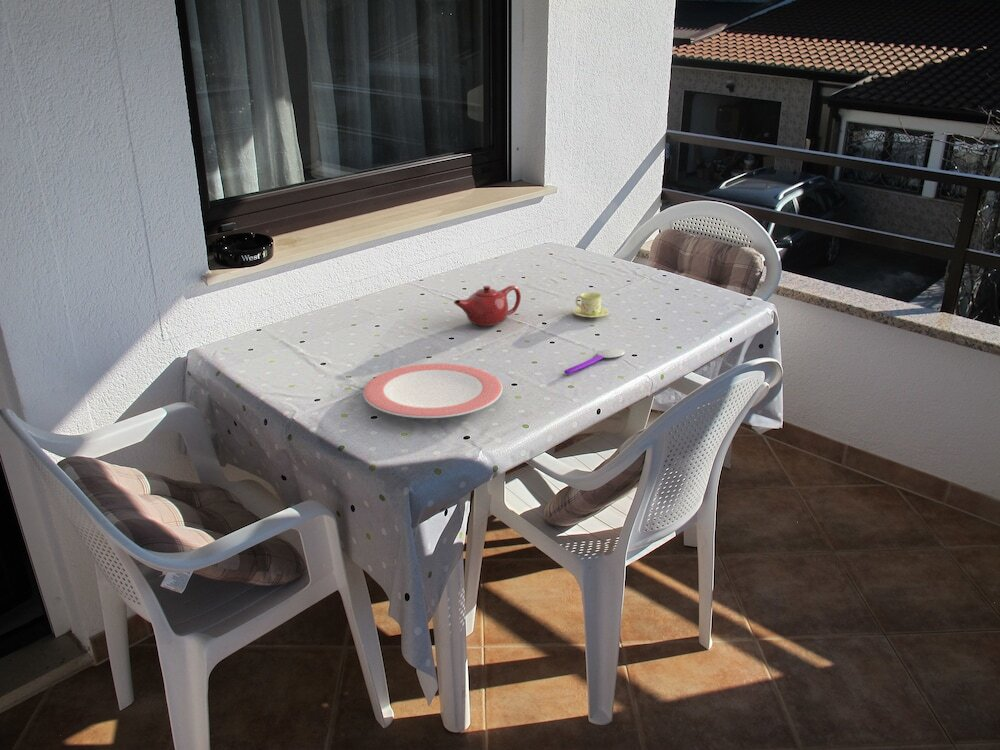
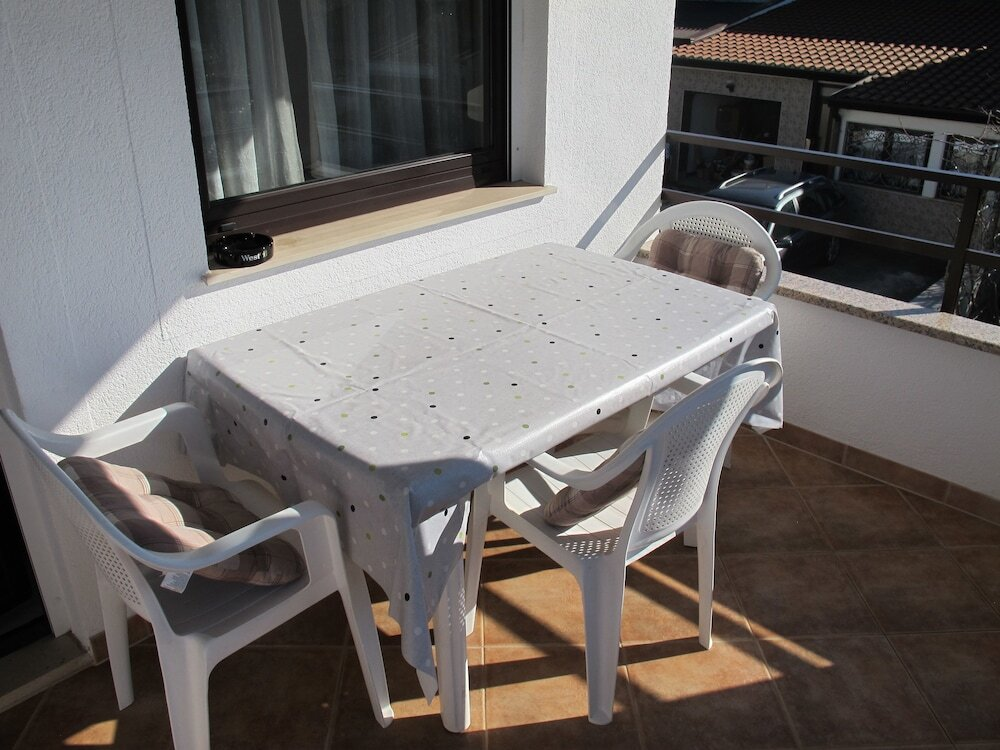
- chinaware [572,291,610,319]
- plate [362,363,503,419]
- spoon [563,348,626,375]
- teapot [453,285,522,327]
